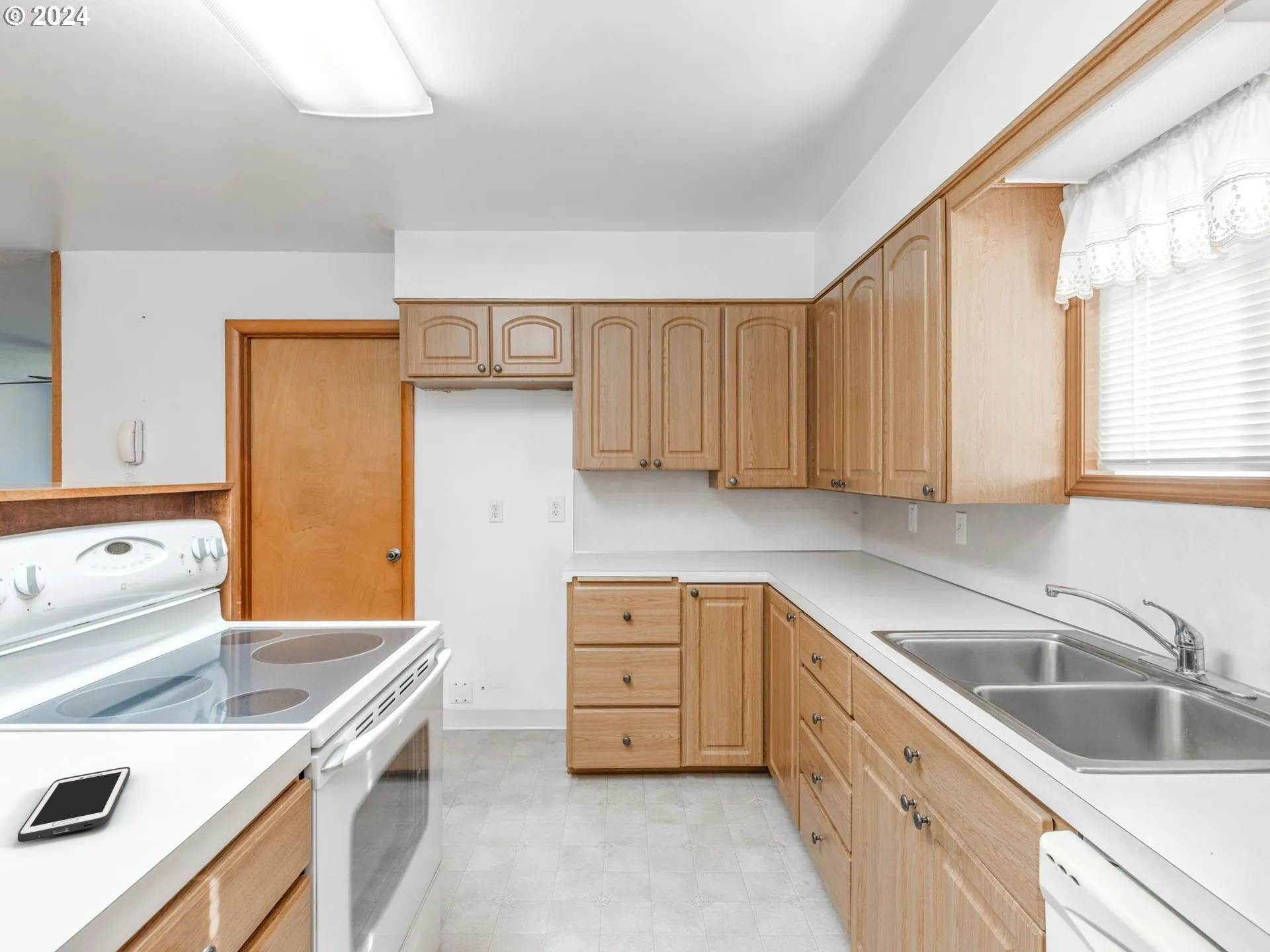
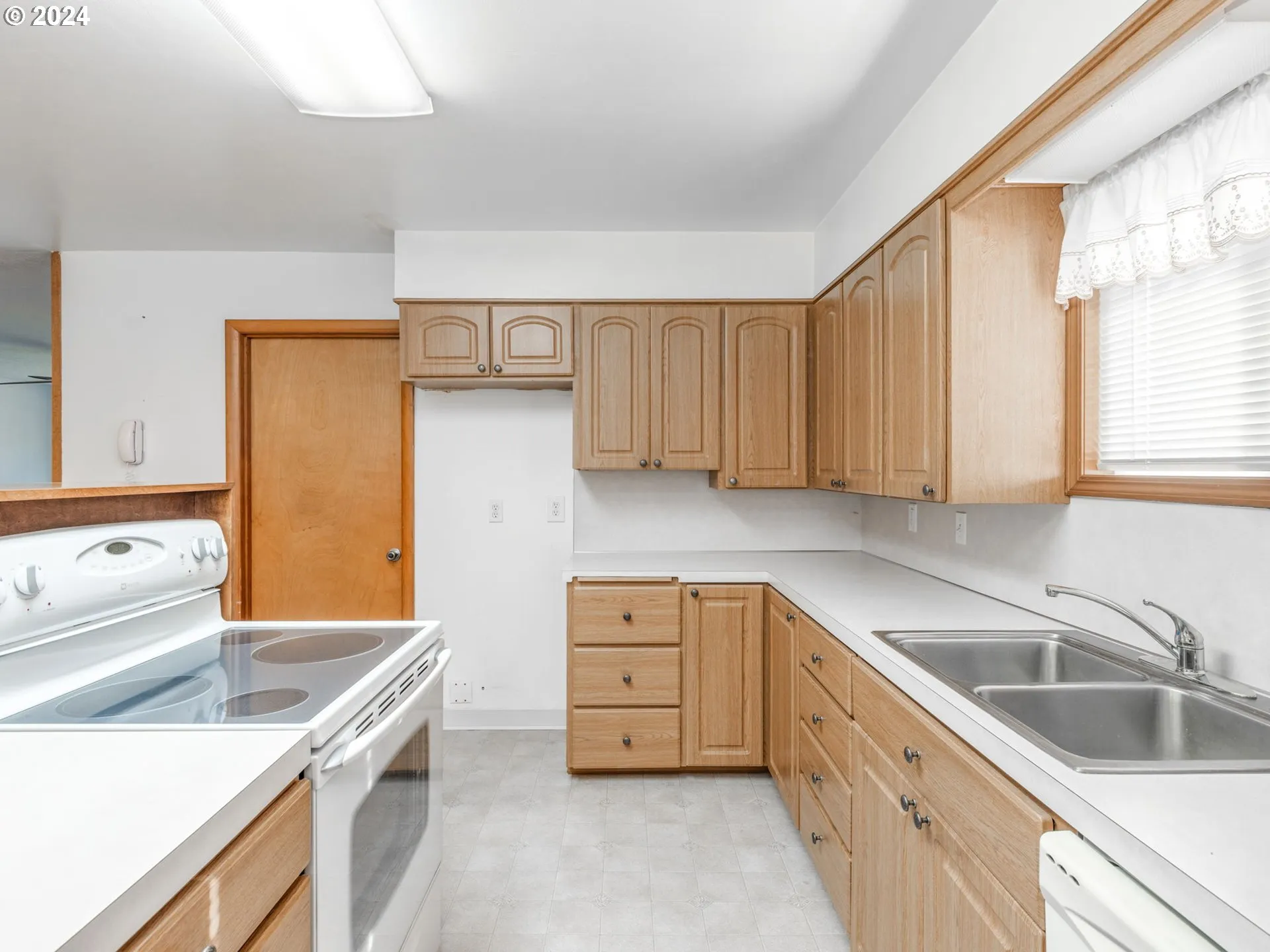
- cell phone [17,766,131,843]
